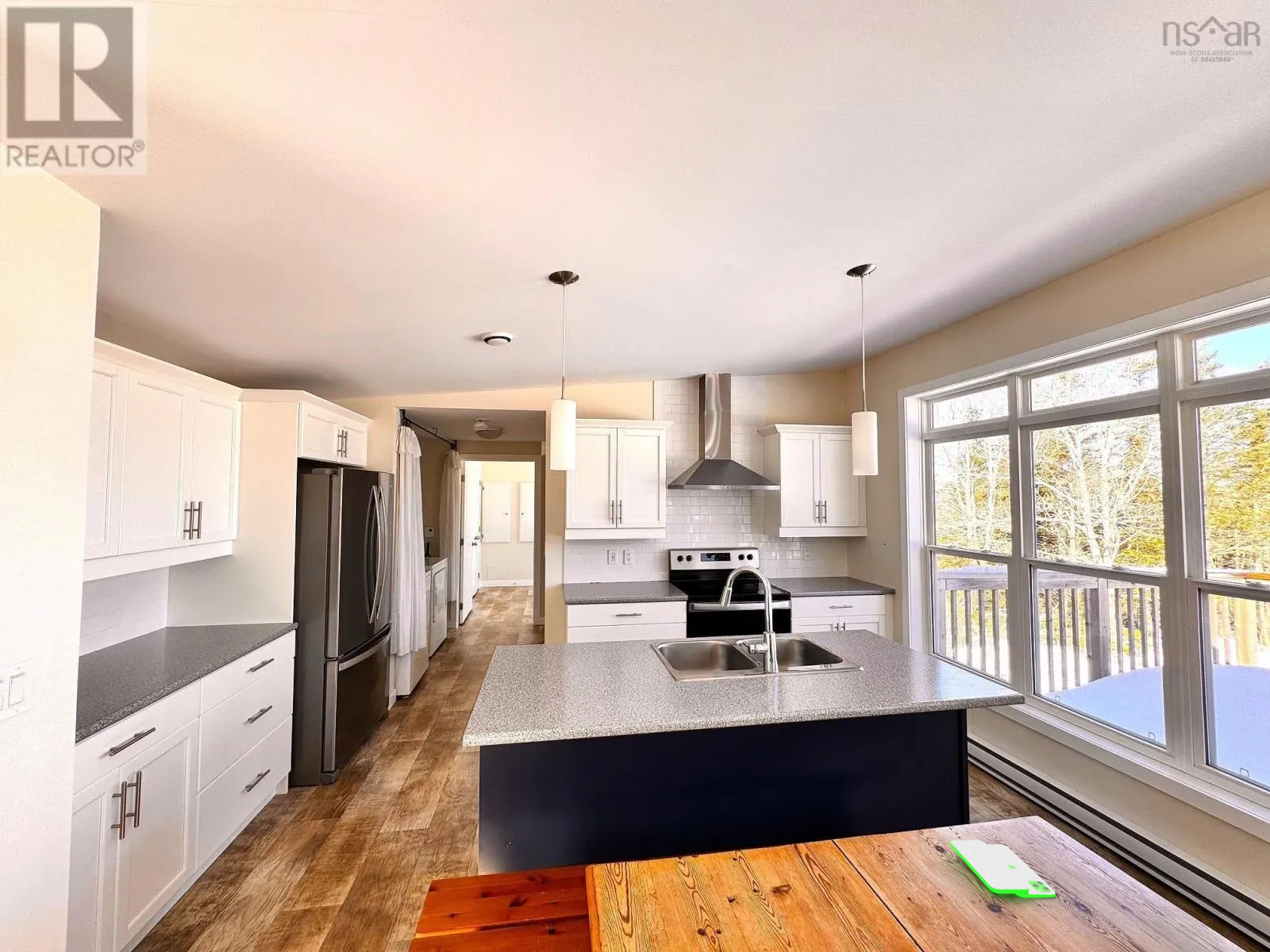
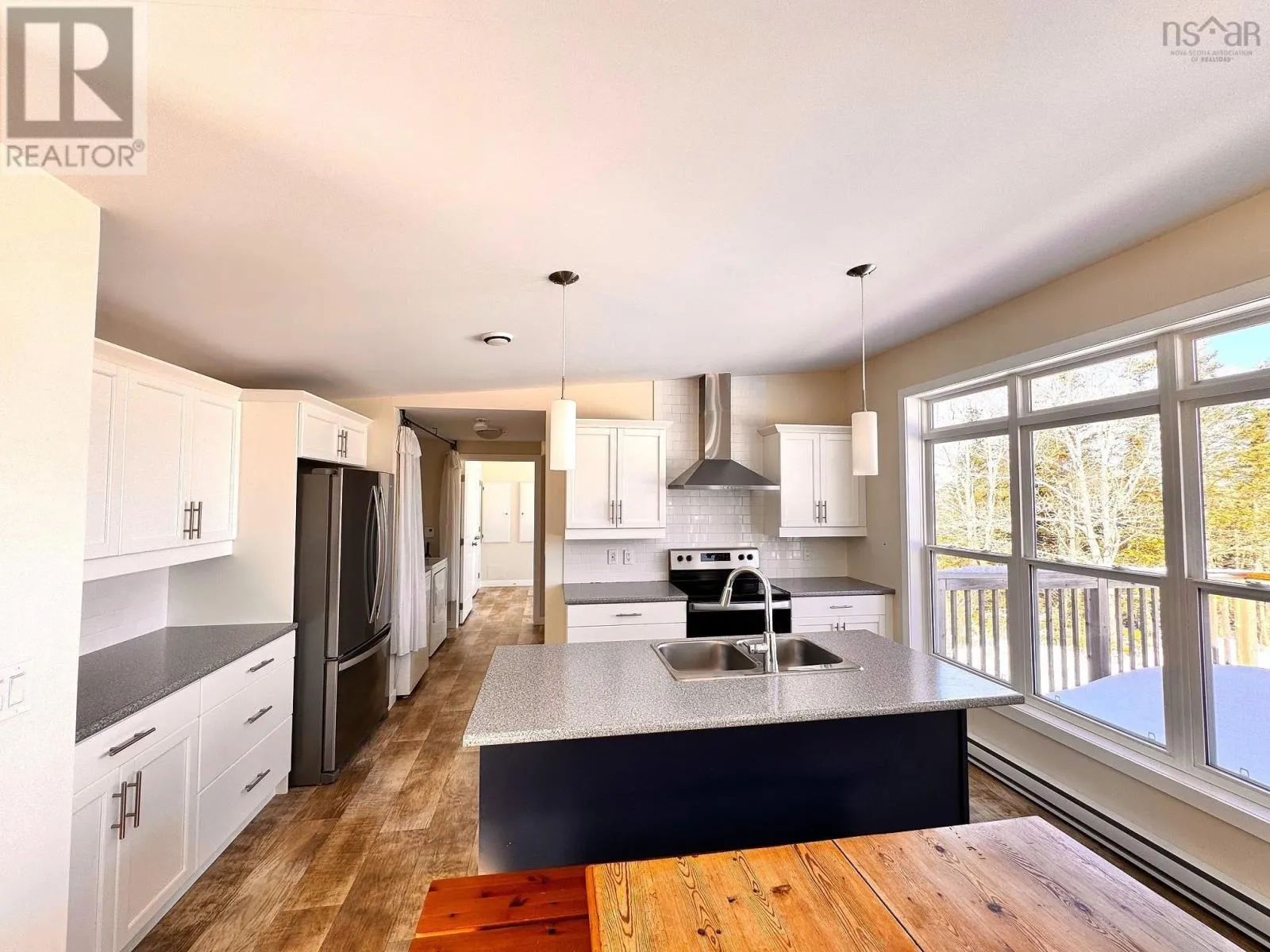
- smartphone [949,839,1056,898]
